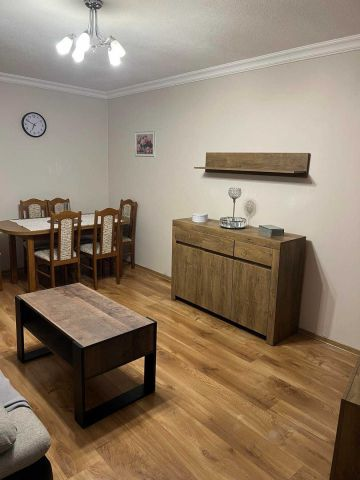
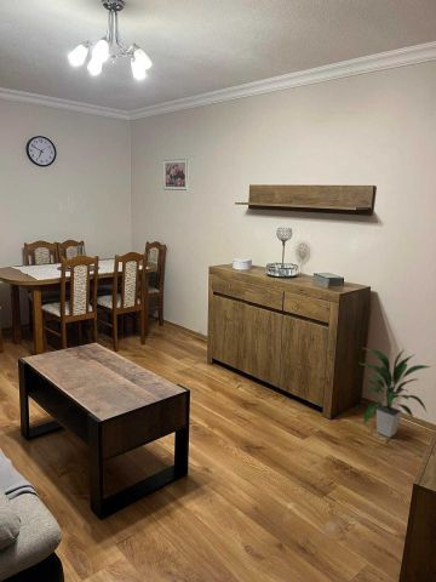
+ indoor plant [357,347,432,439]
